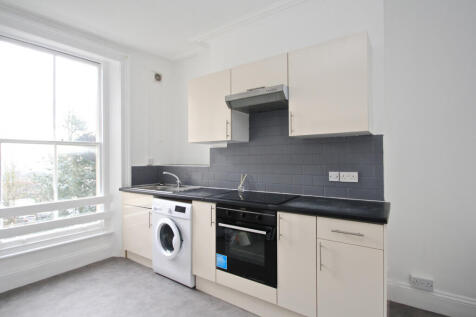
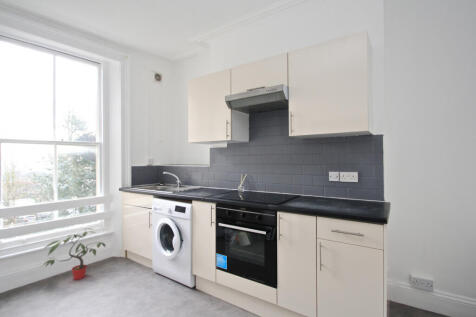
+ potted plant [42,227,106,281]
